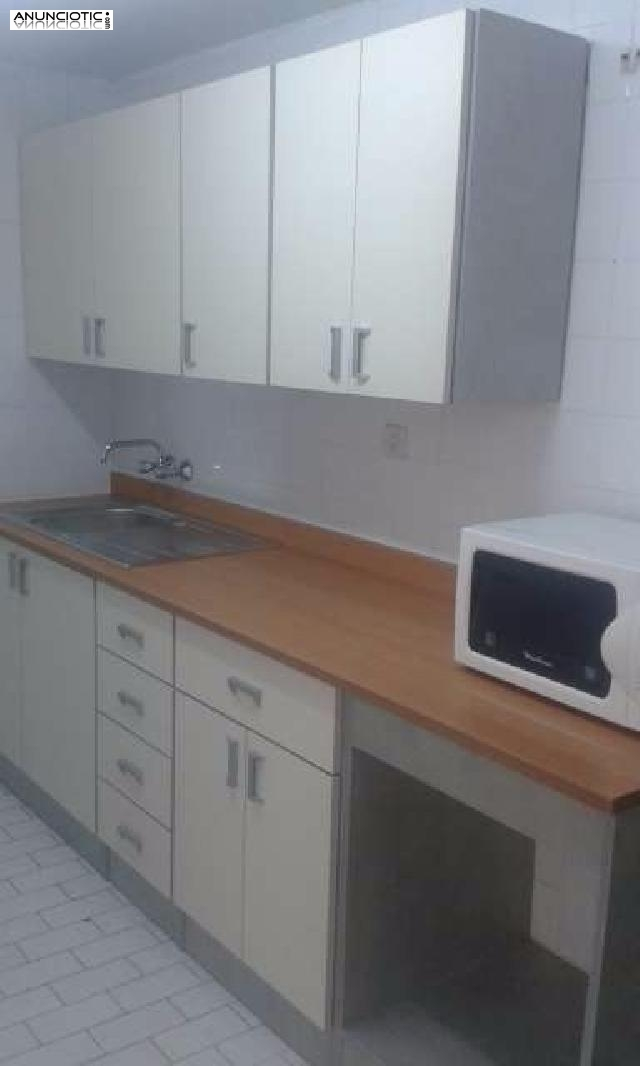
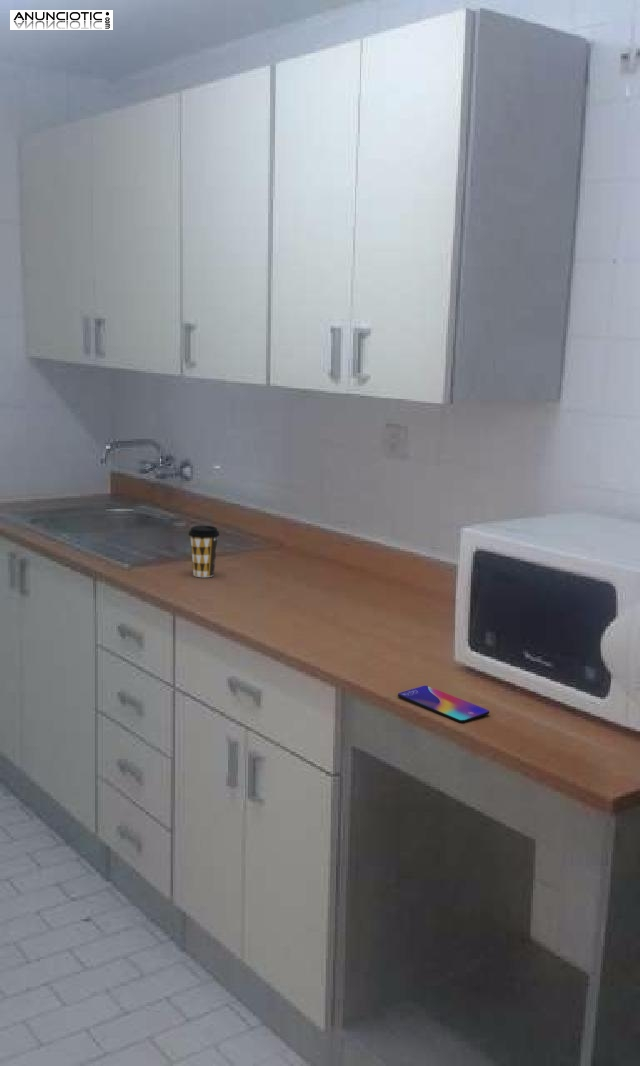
+ coffee cup [187,525,221,578]
+ smartphone [397,685,490,724]
